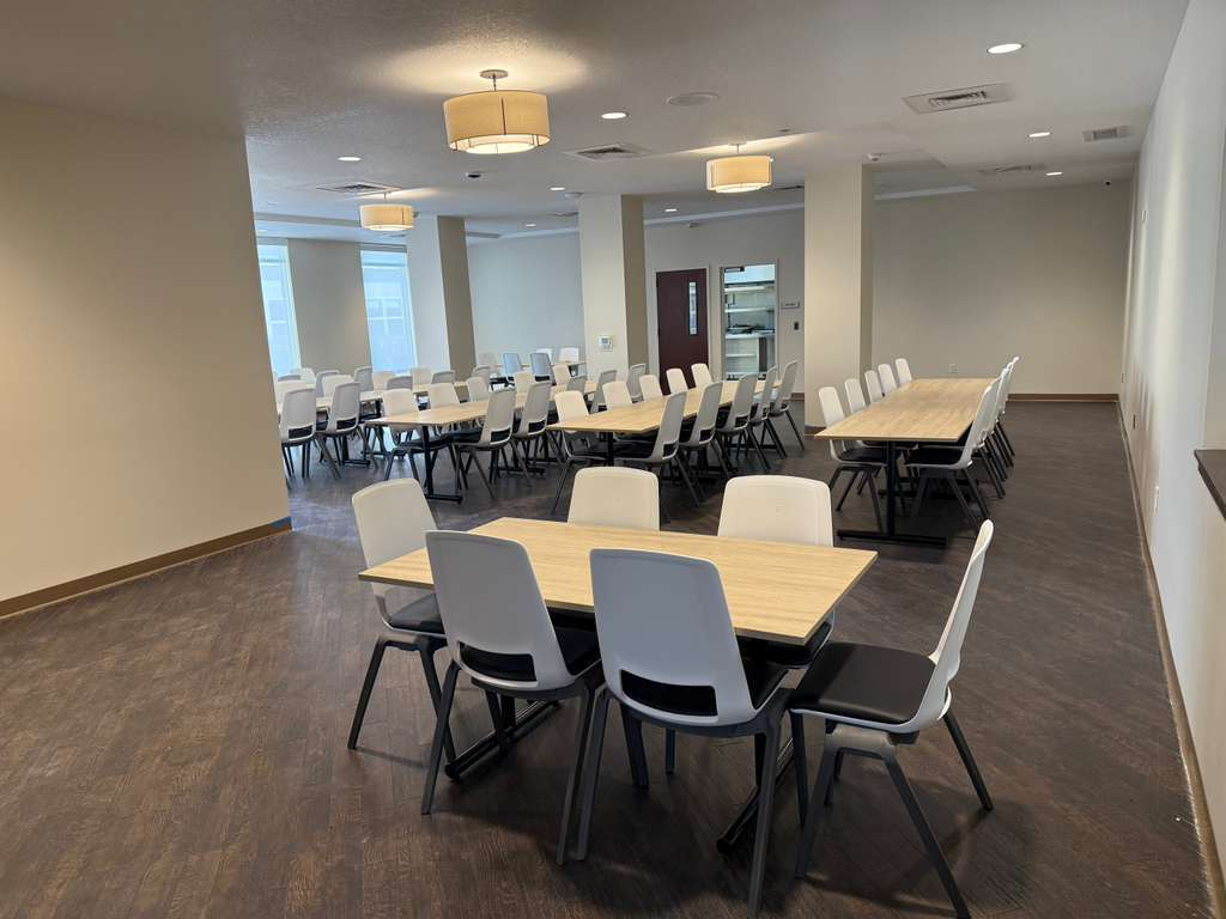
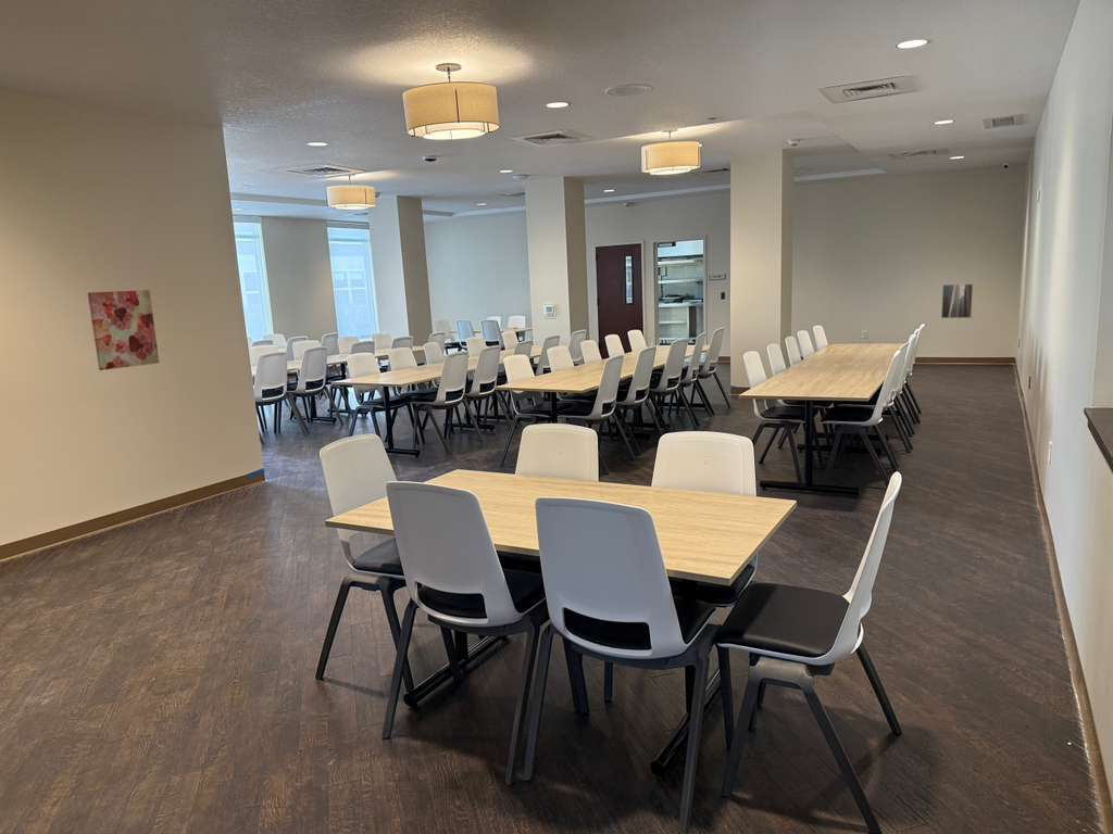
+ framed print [940,283,974,319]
+ wall art [87,289,160,371]
